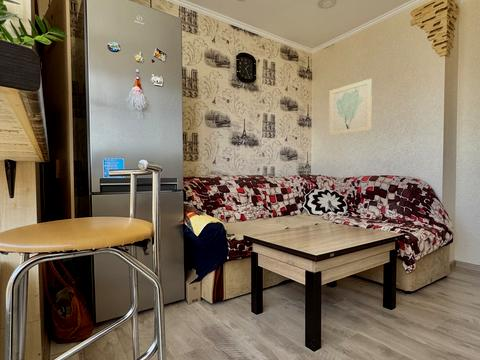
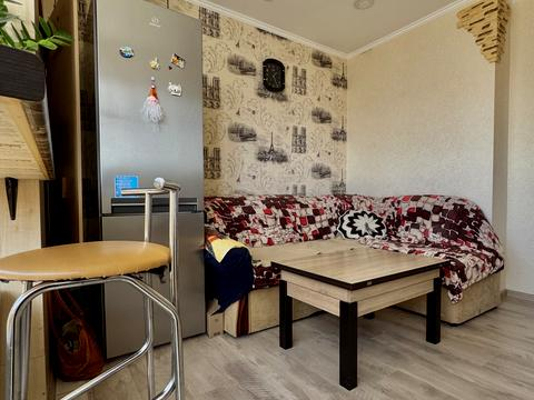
- wall art [328,78,373,137]
